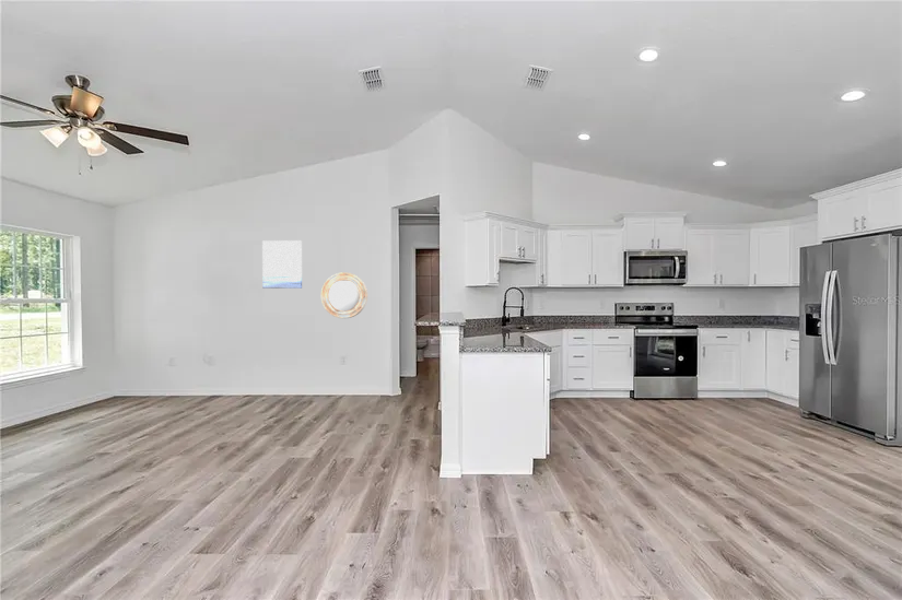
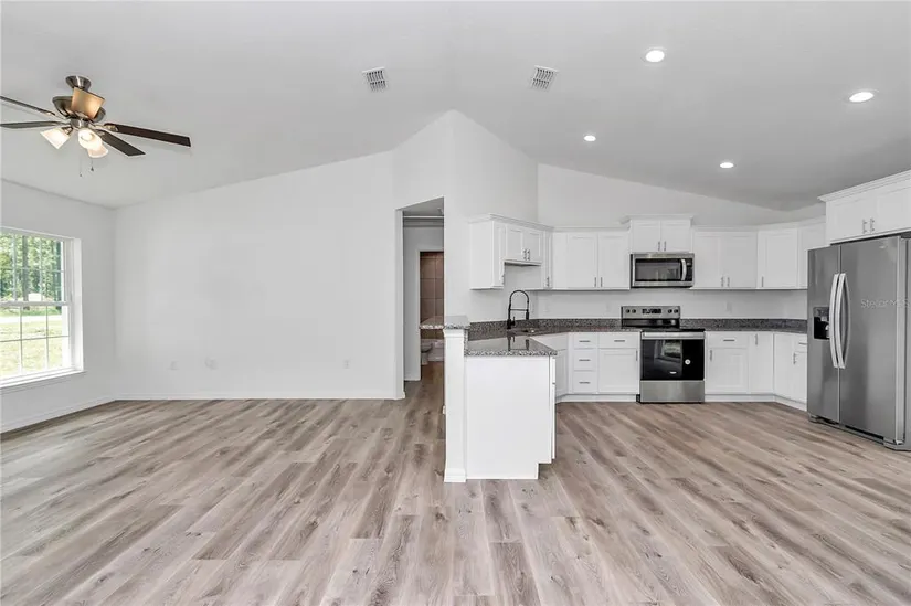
- home mirror [320,271,368,319]
- wall art [261,239,303,290]
